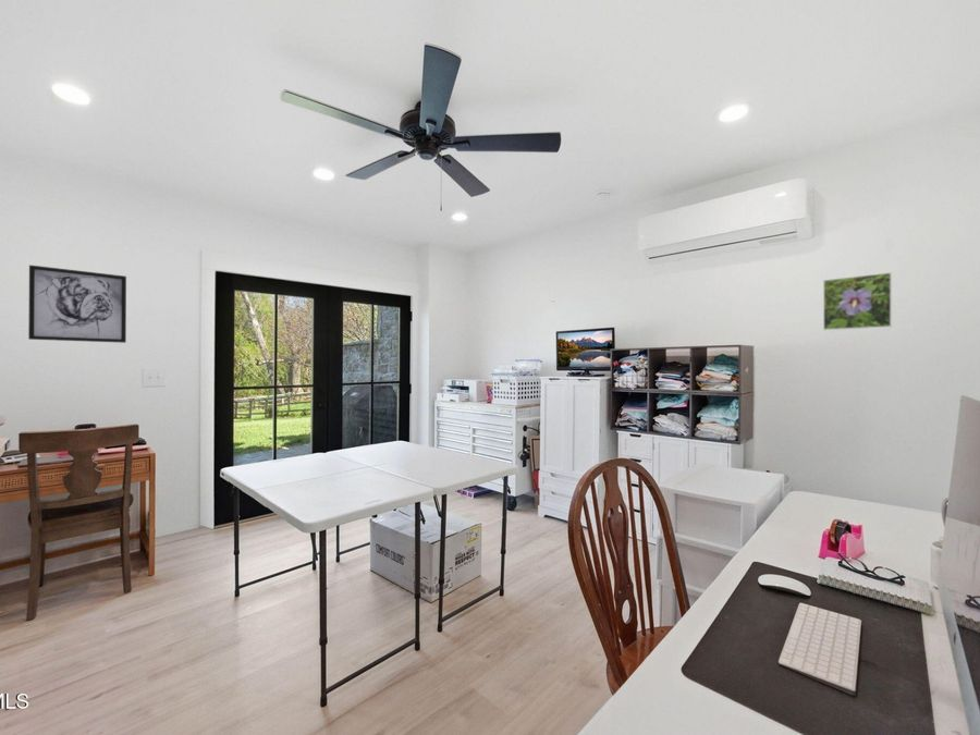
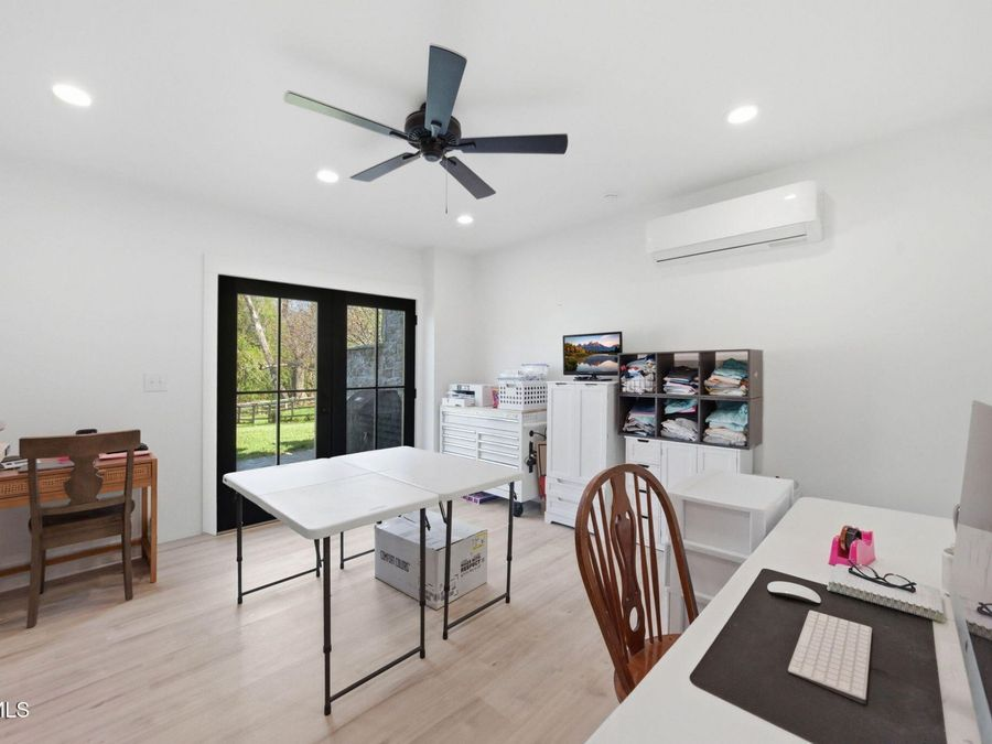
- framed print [822,271,893,331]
- wall art [27,264,127,344]
